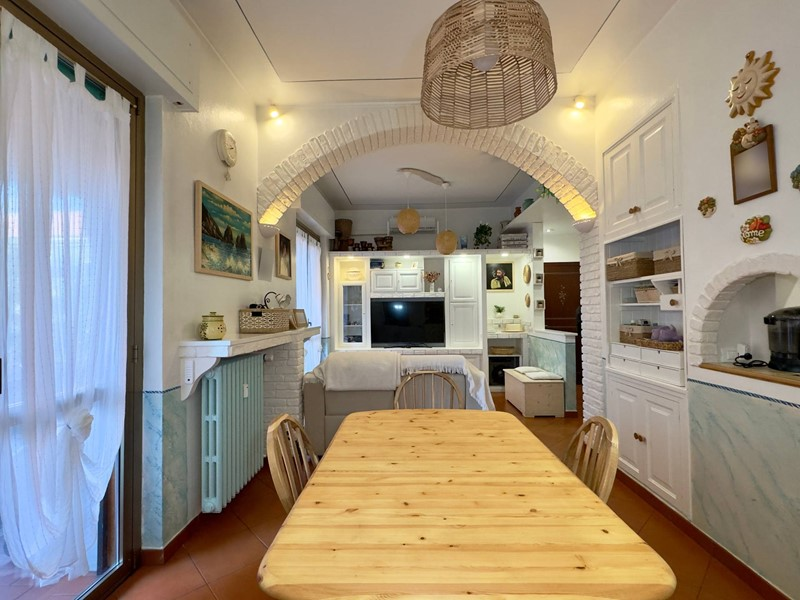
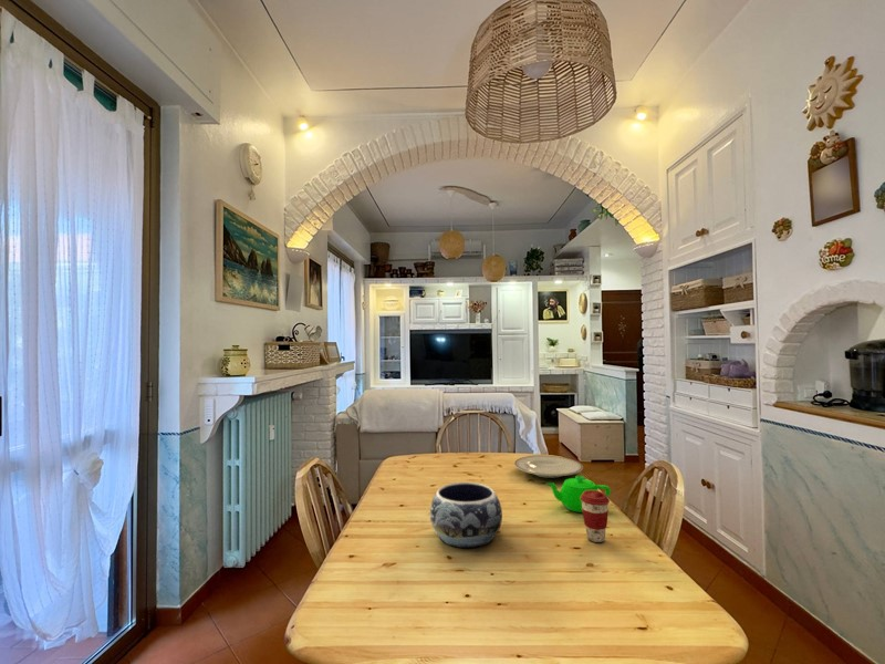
+ coffee cup [581,490,611,543]
+ decorative bowl [429,481,503,549]
+ plate [513,454,584,479]
+ teapot [545,475,612,513]
